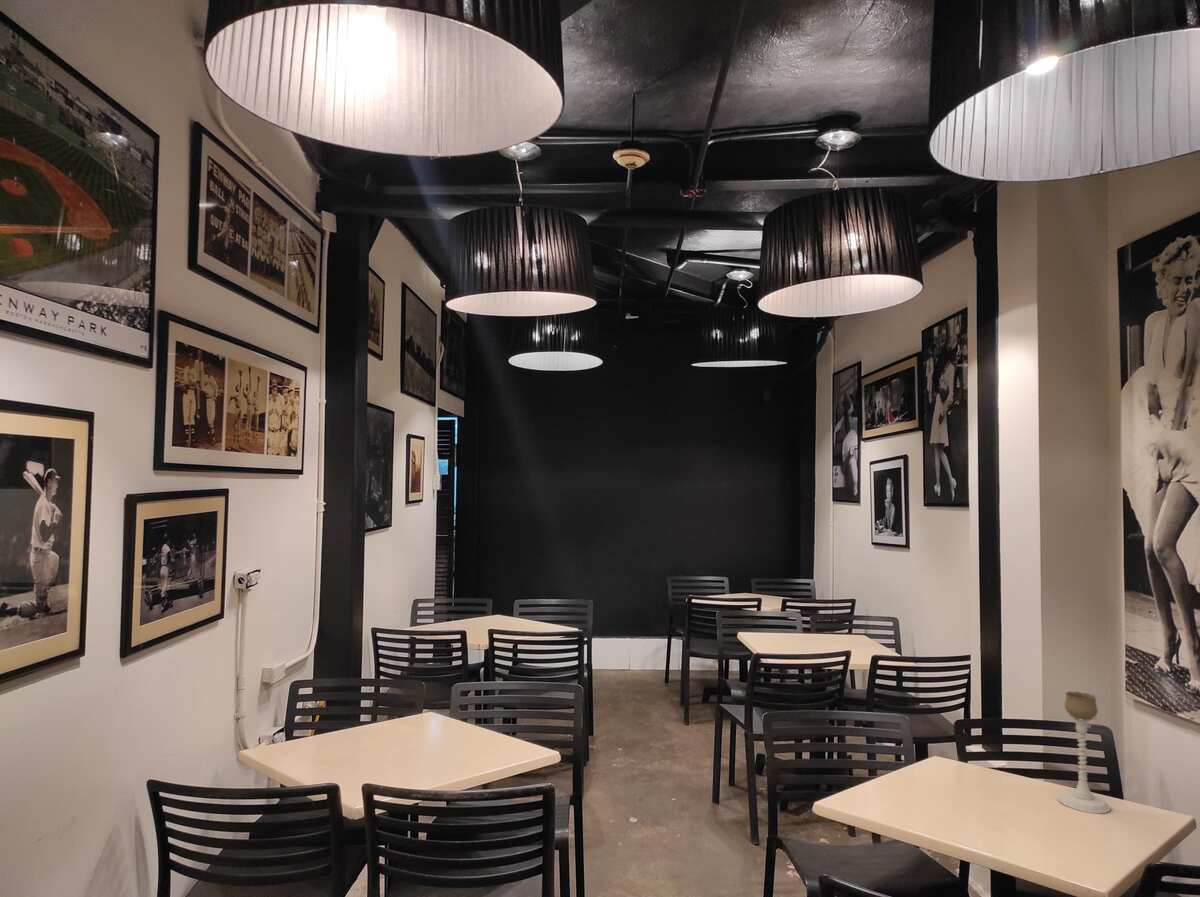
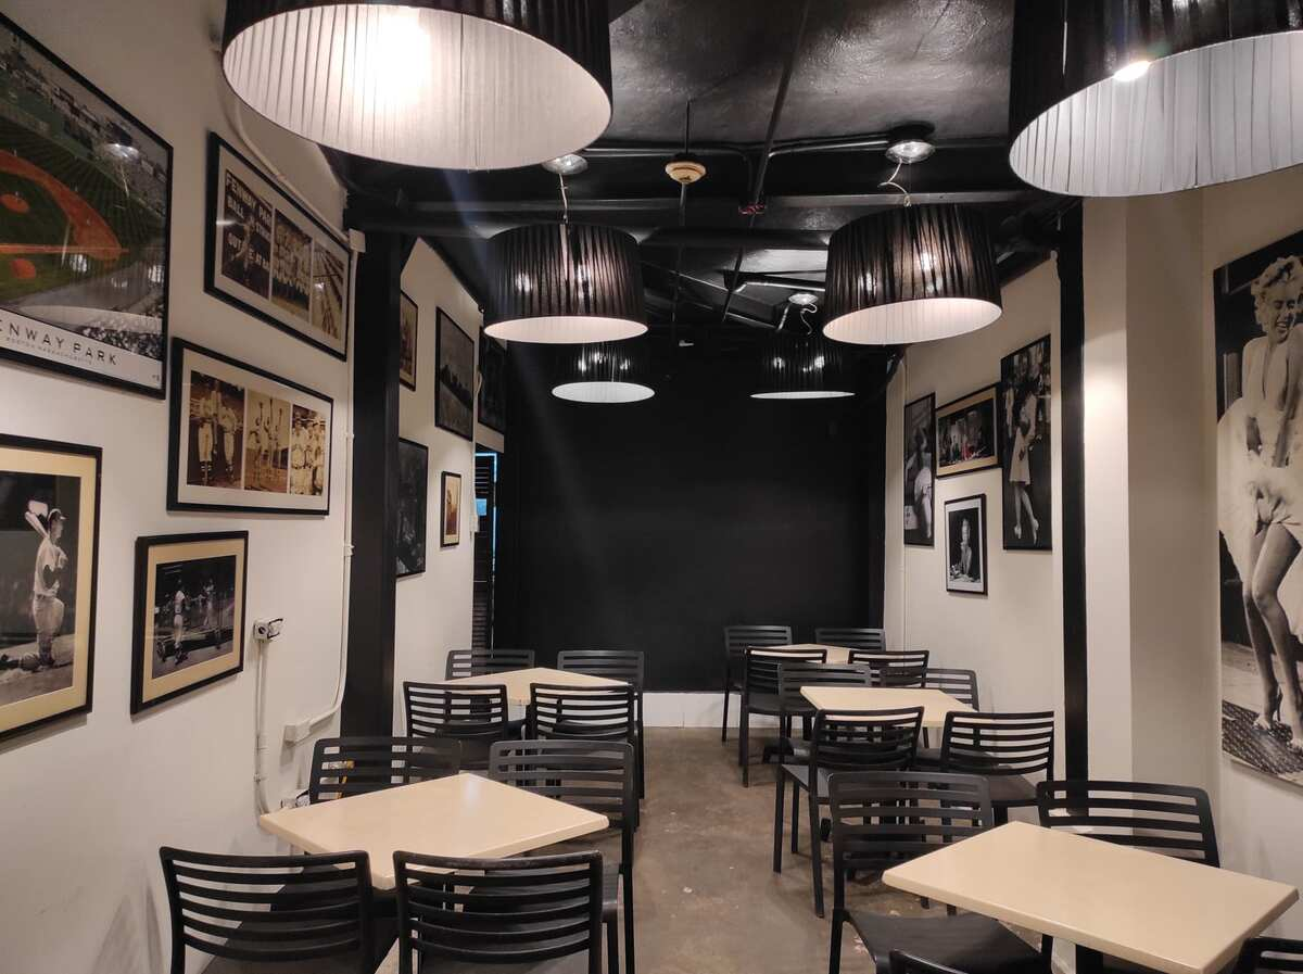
- candle holder [1056,690,1112,815]
